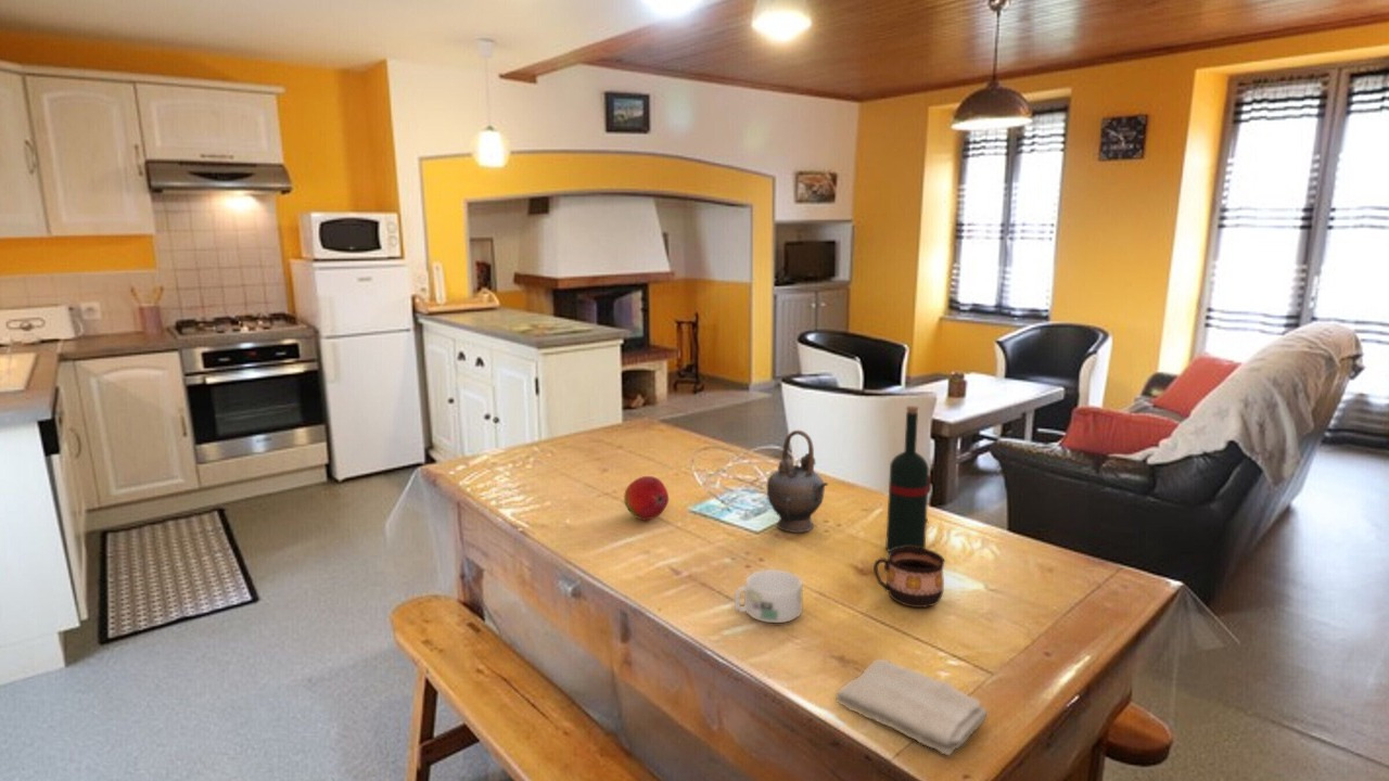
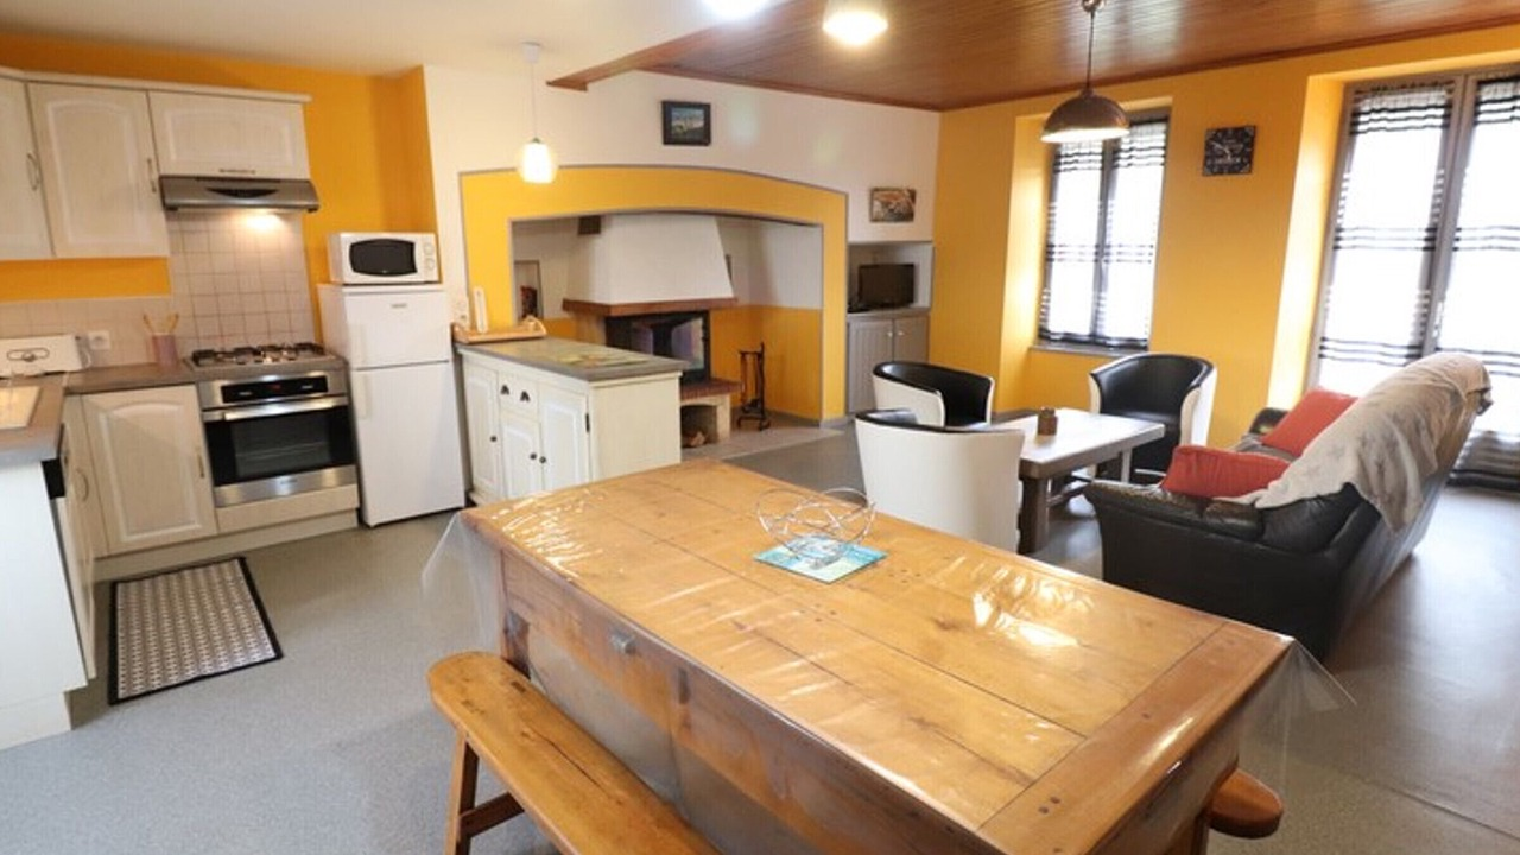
- wine bottle [884,405,932,553]
- fruit [623,475,670,521]
- washcloth [834,658,989,757]
- mug [734,568,804,624]
- cup [872,547,945,609]
- teapot [766,430,829,534]
